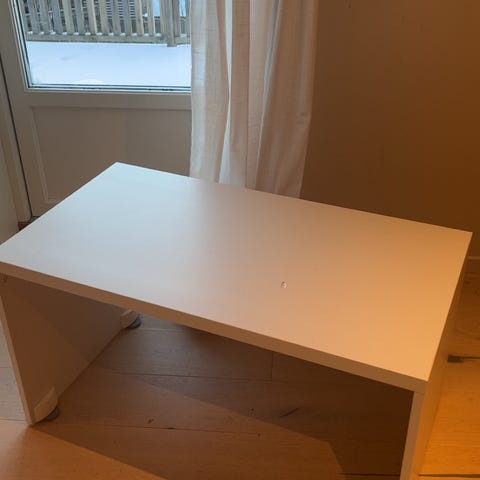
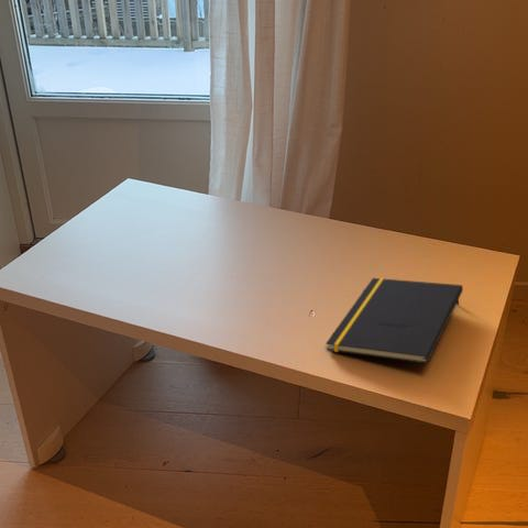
+ notepad [326,277,464,365]
